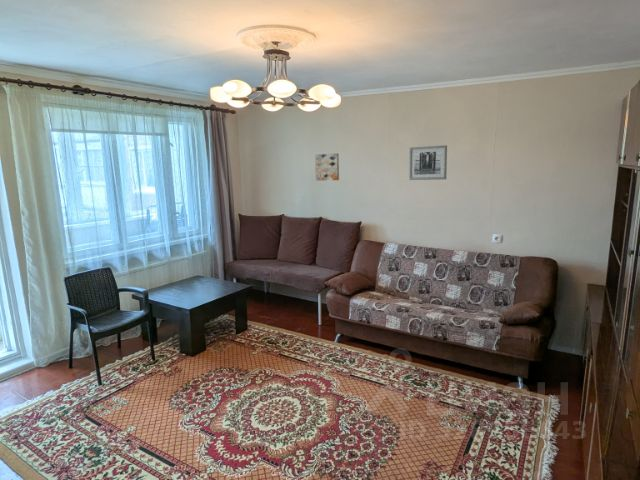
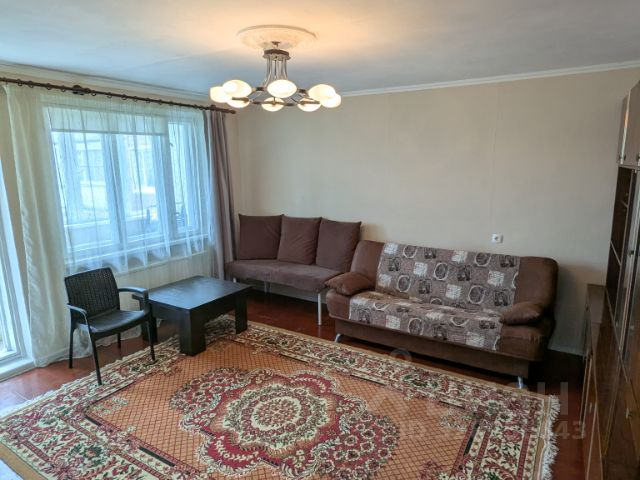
- wall art [408,144,448,181]
- wall art [314,152,340,182]
